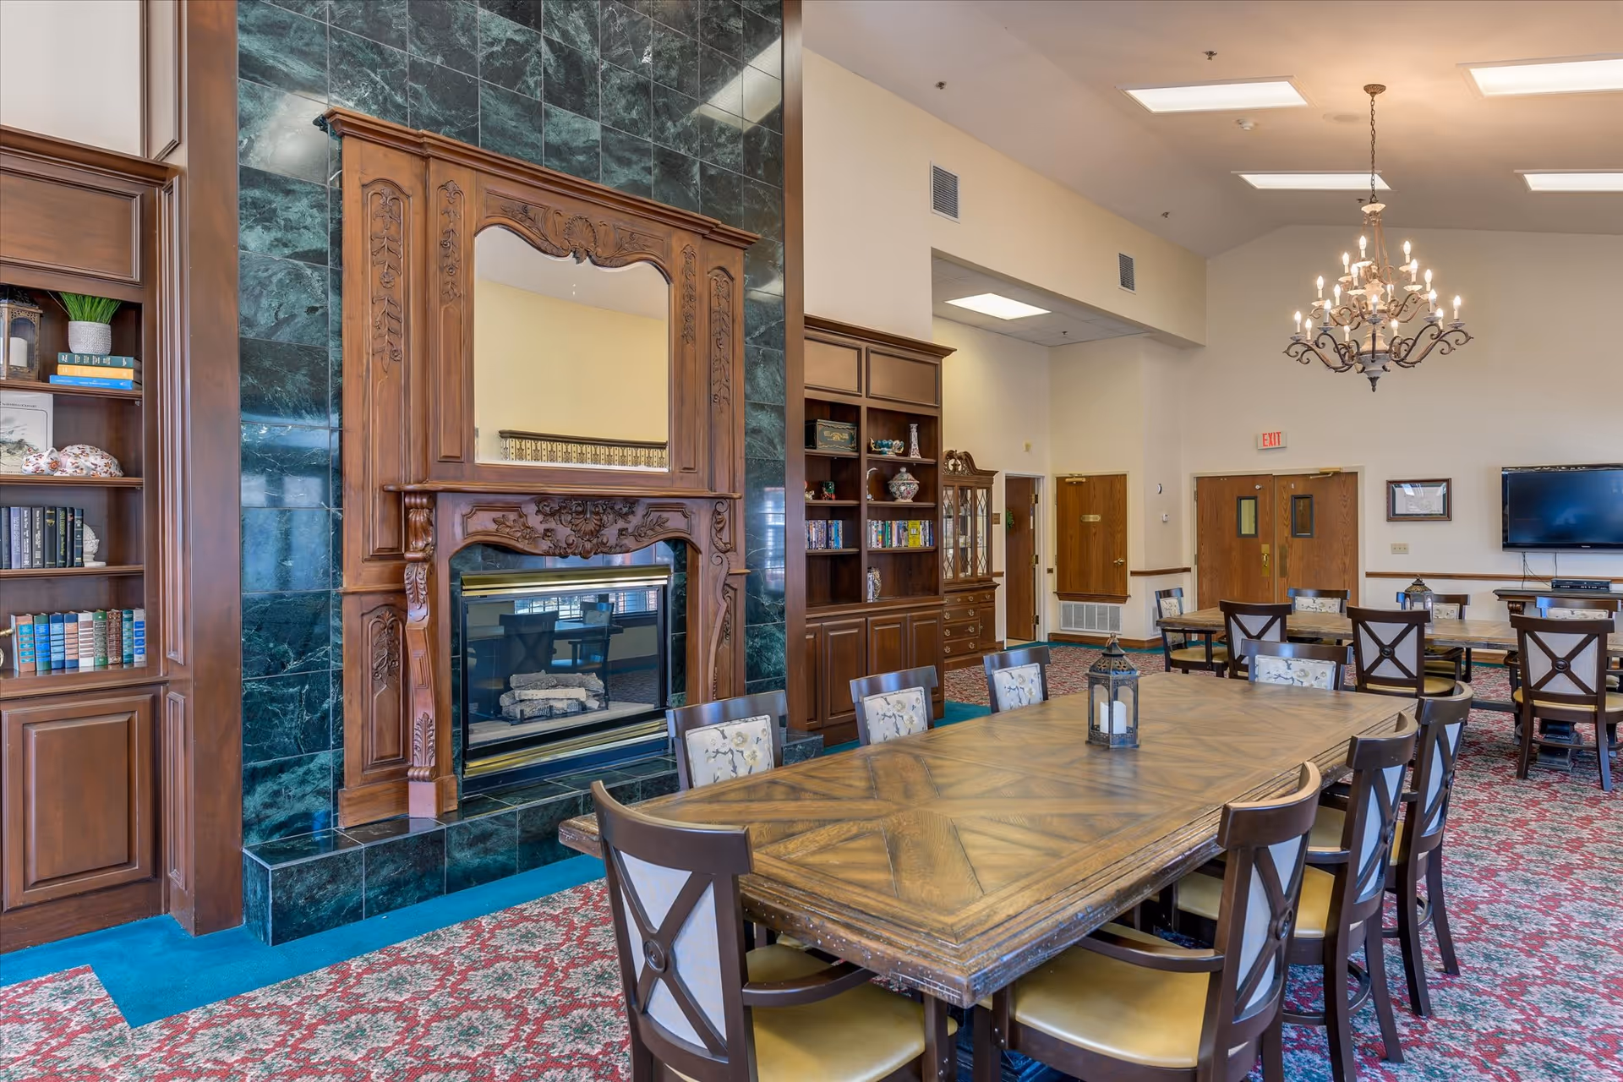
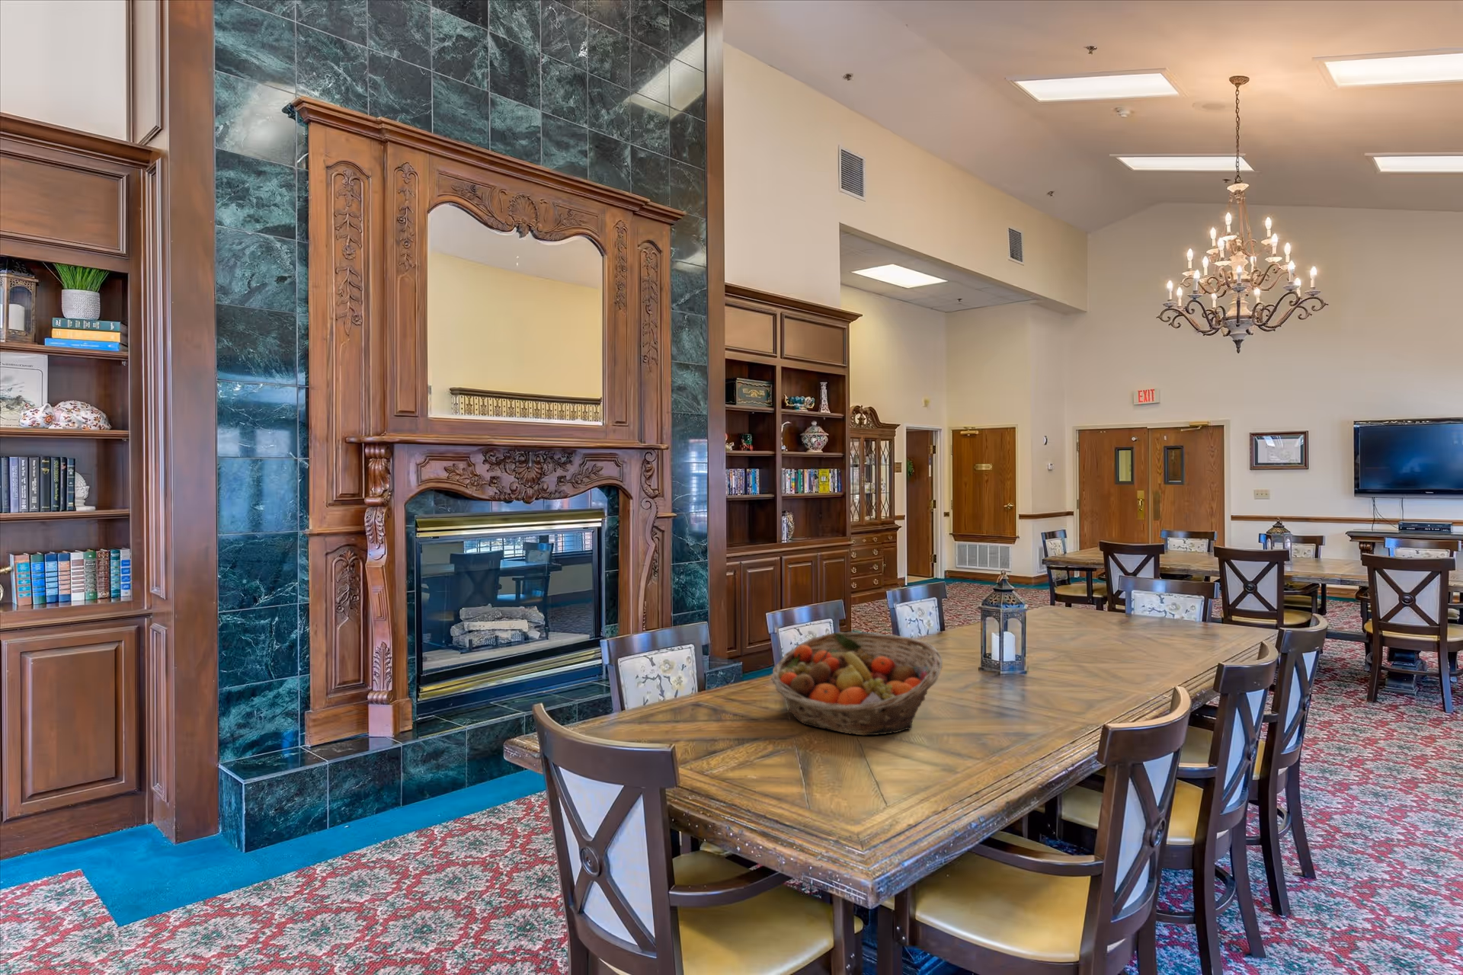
+ fruit basket [771,631,944,737]
